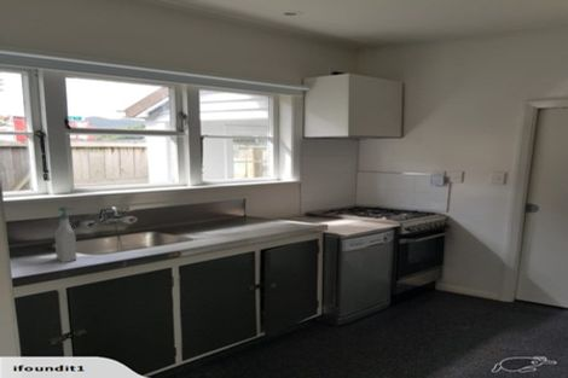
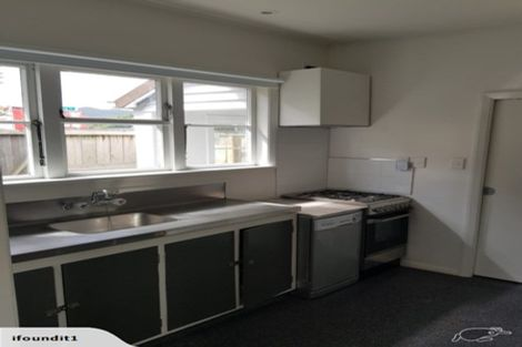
- soap bottle [54,205,77,263]
